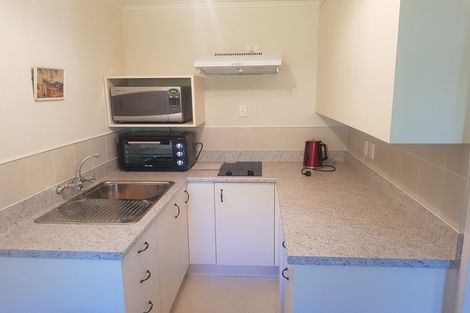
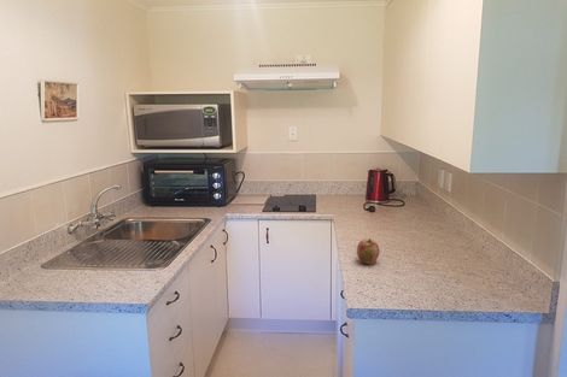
+ apple [356,237,381,265]
